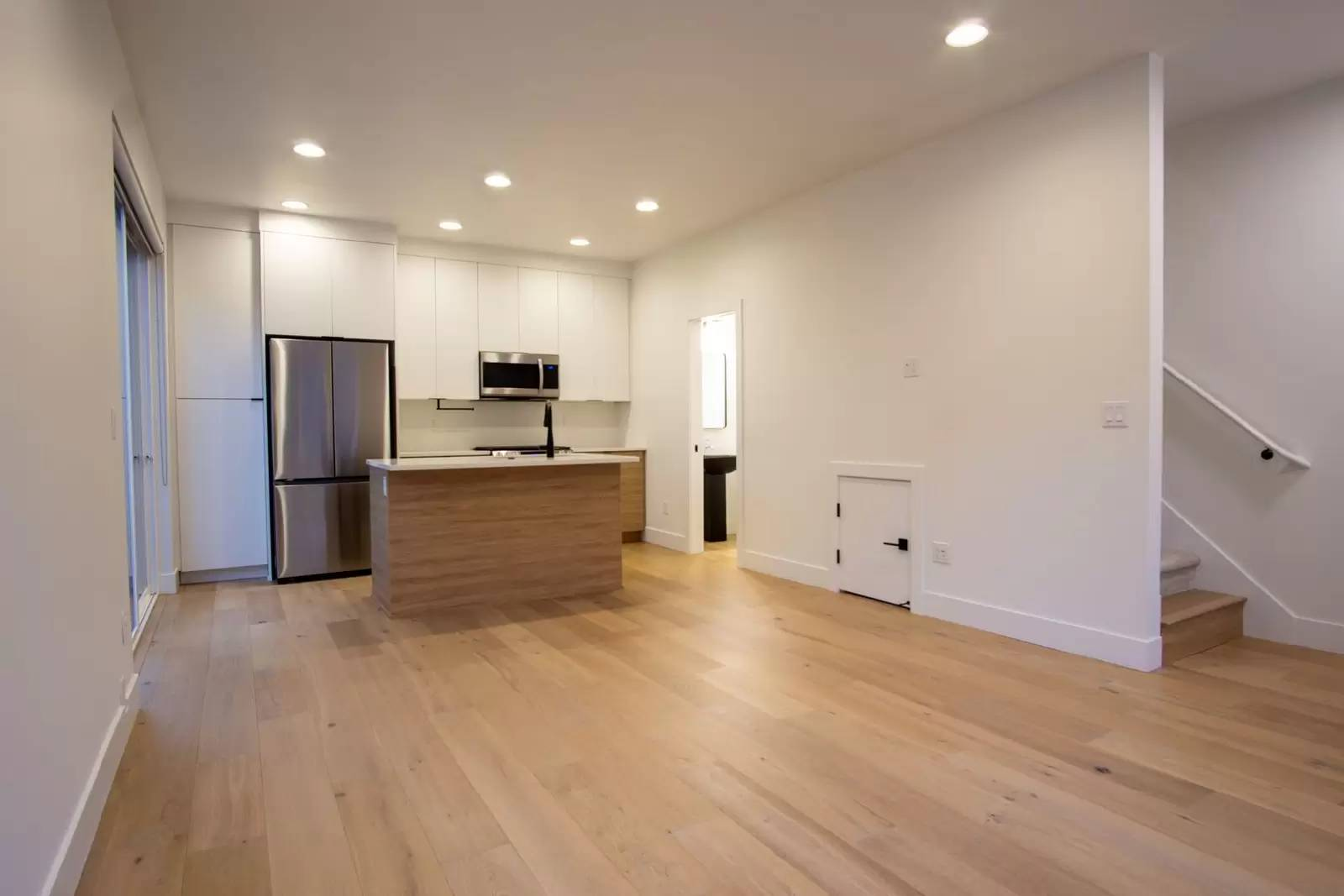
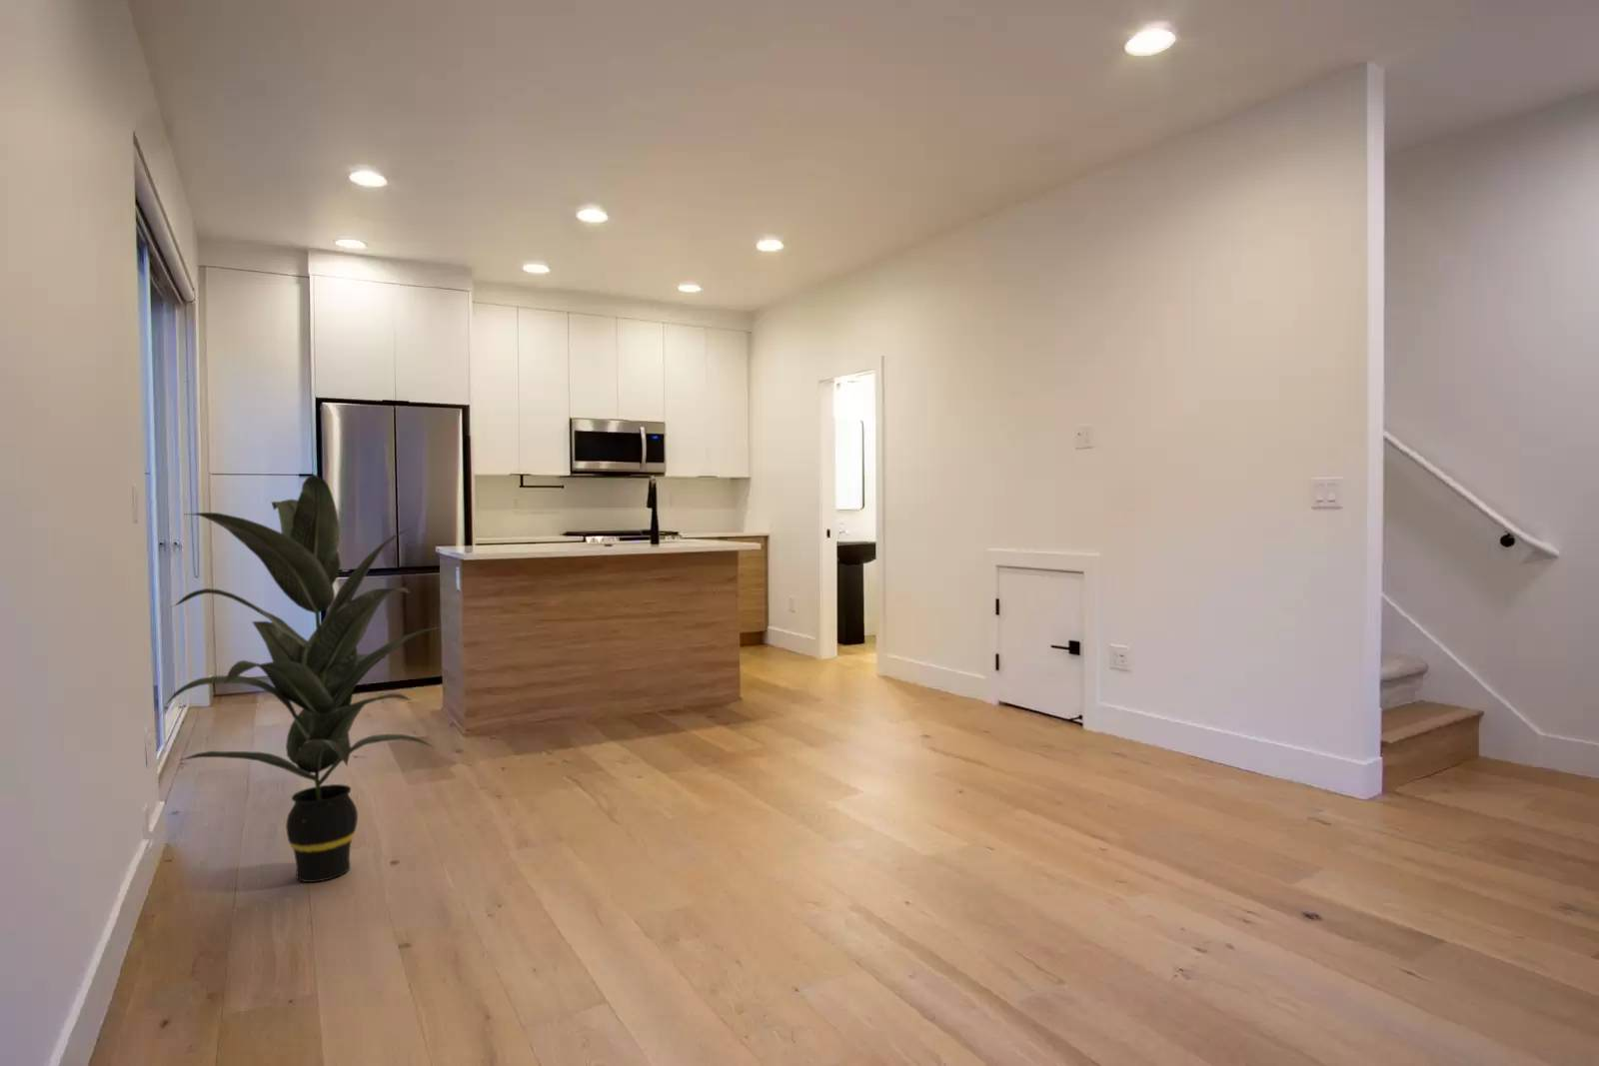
+ indoor plant [157,474,440,883]
